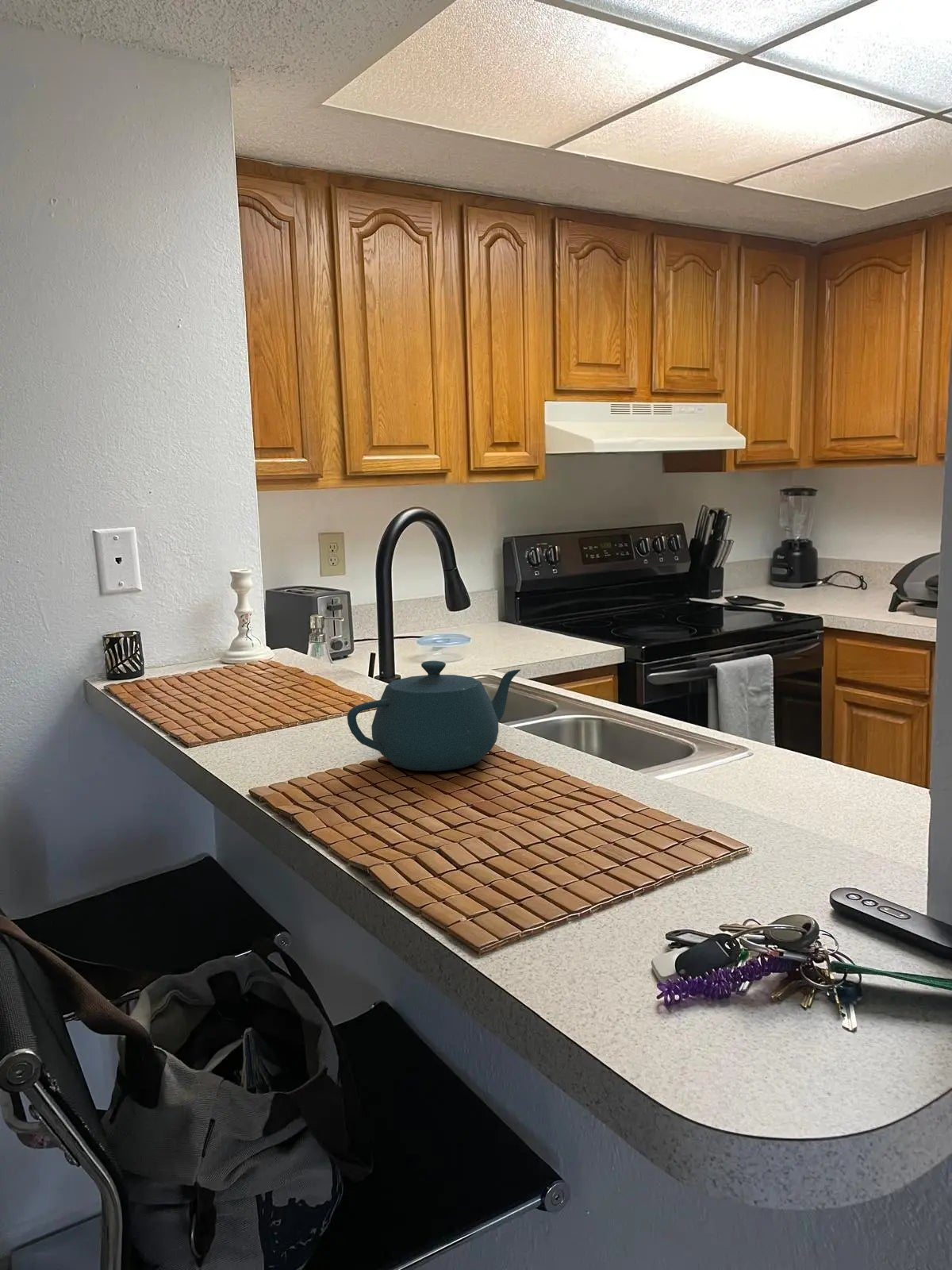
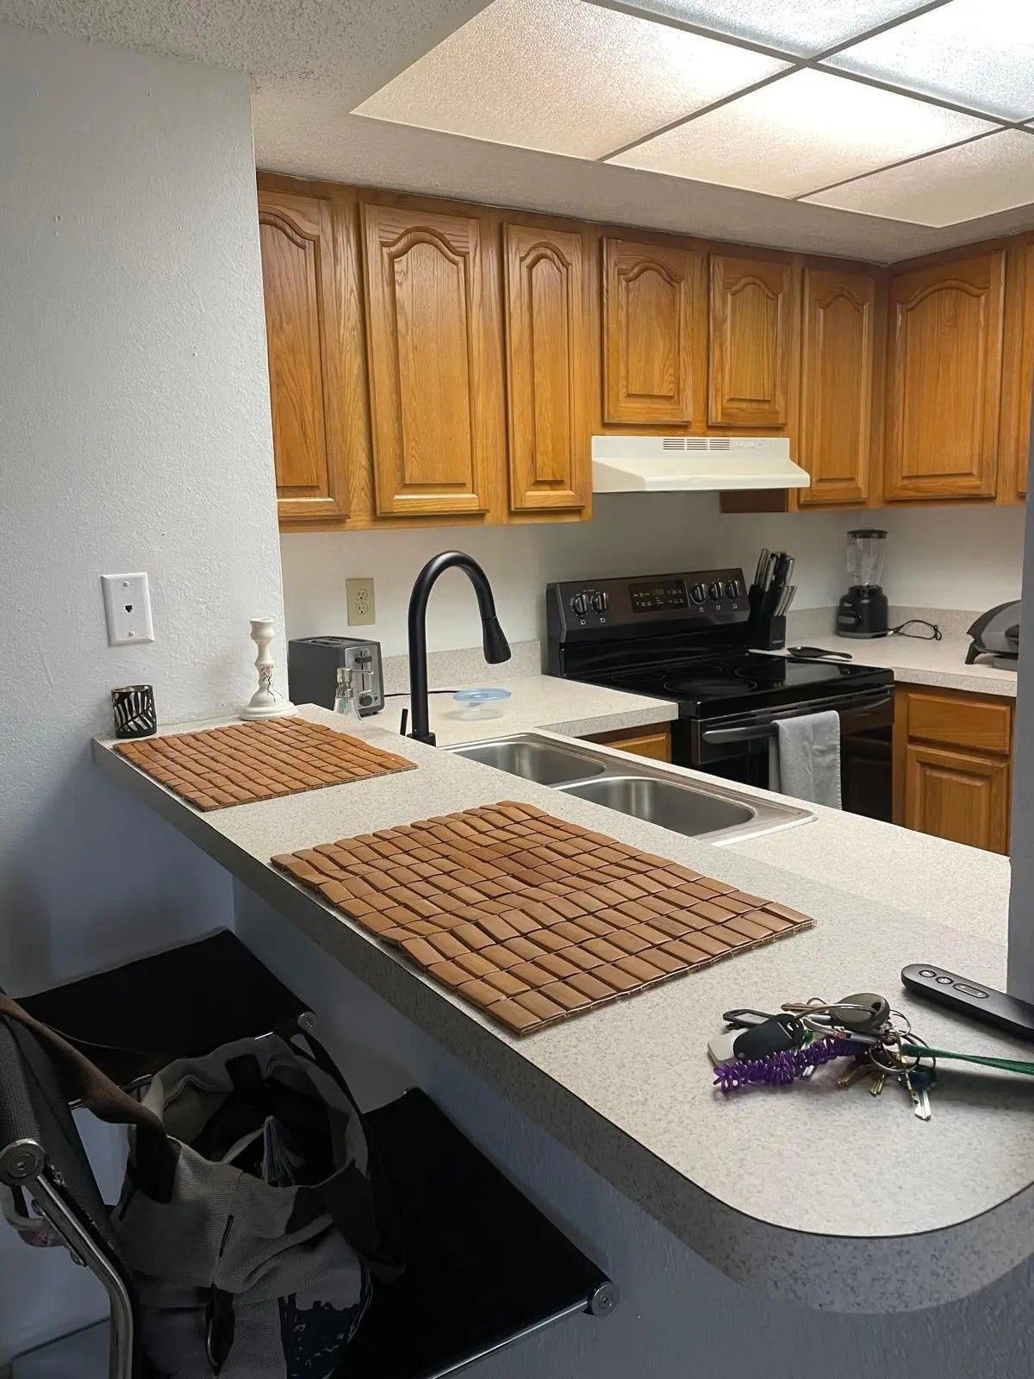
- teapot [347,660,522,772]
